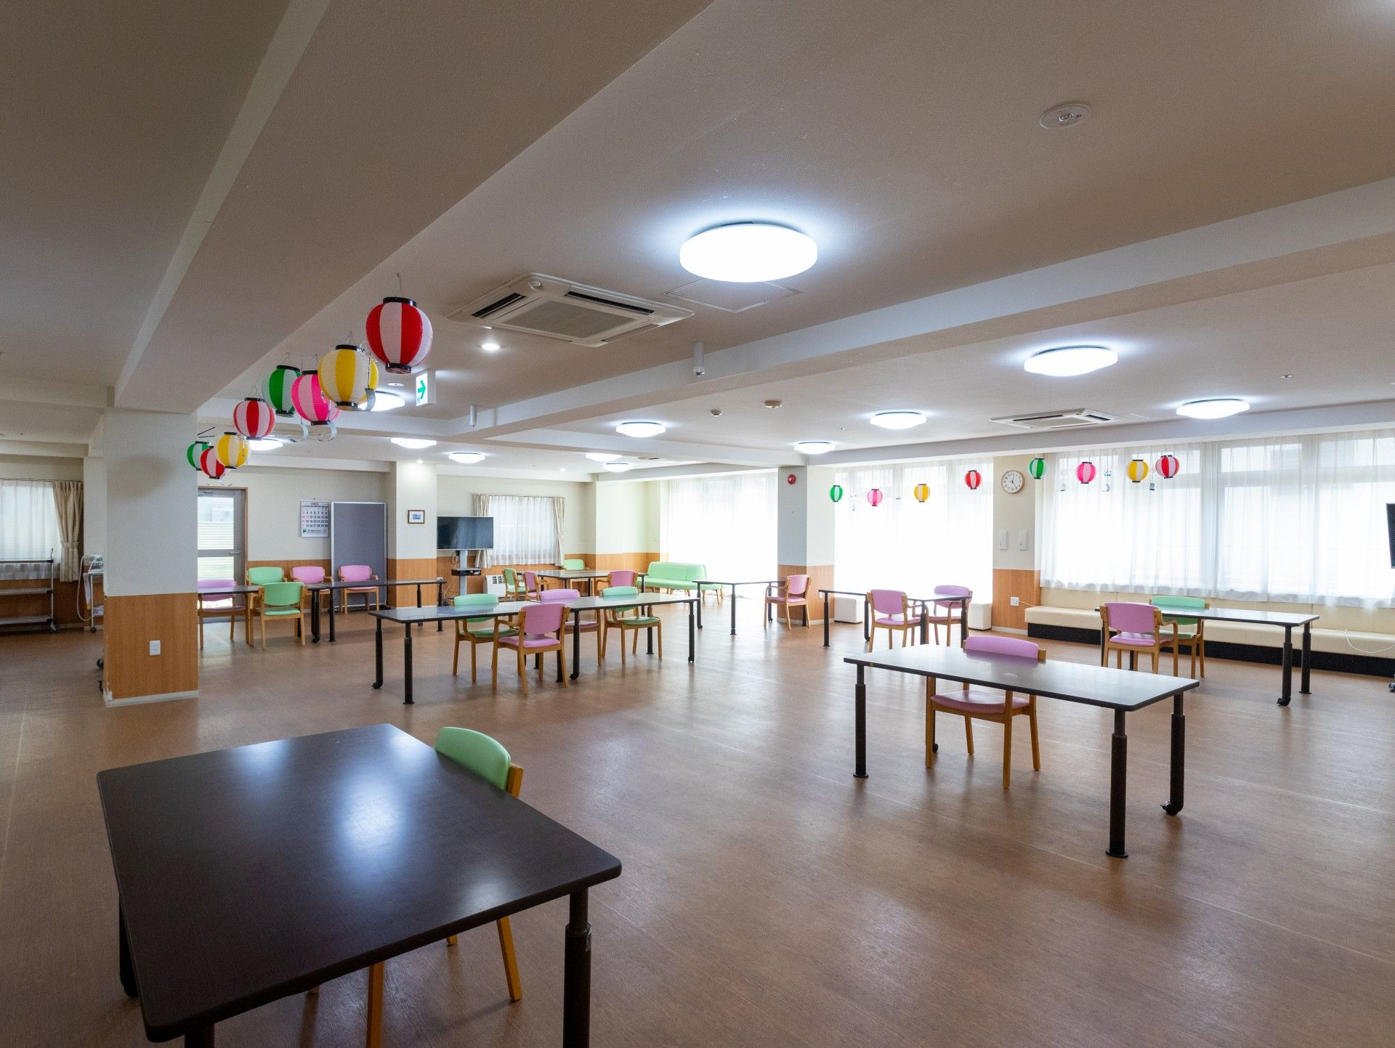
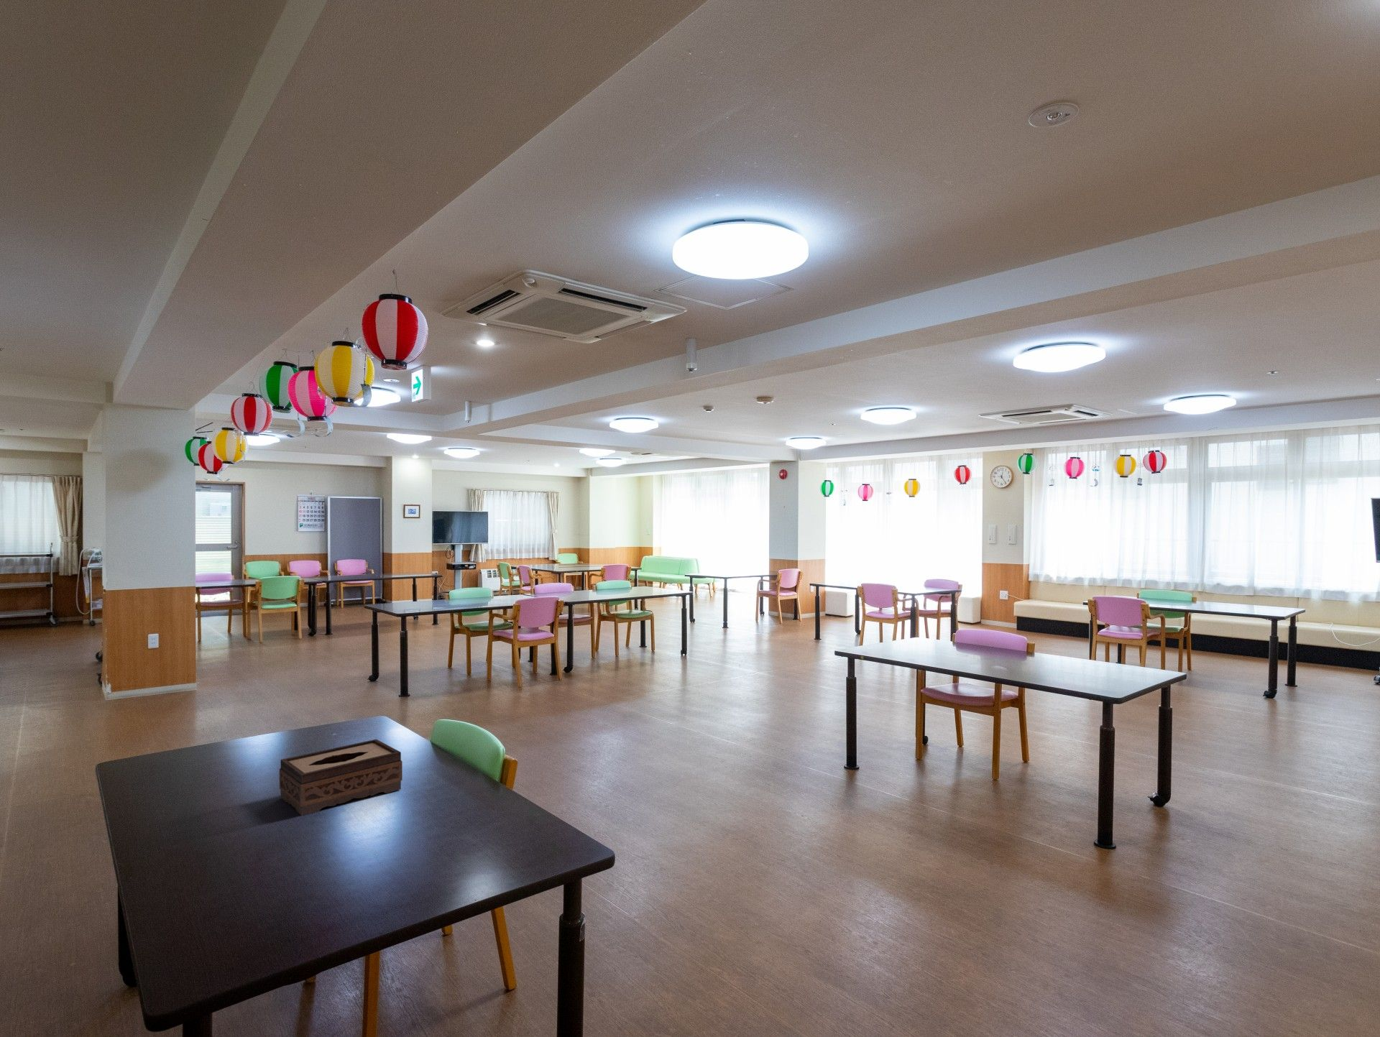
+ tissue box [279,739,403,816]
